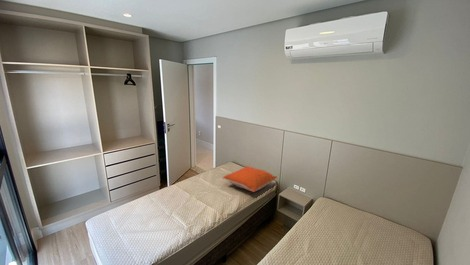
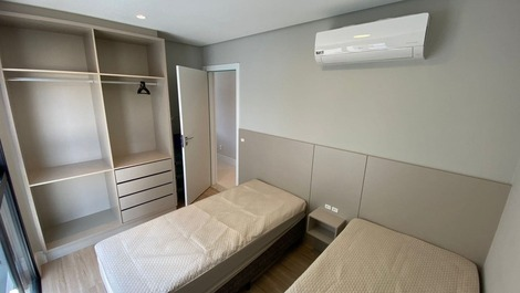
- pillow [221,165,278,193]
